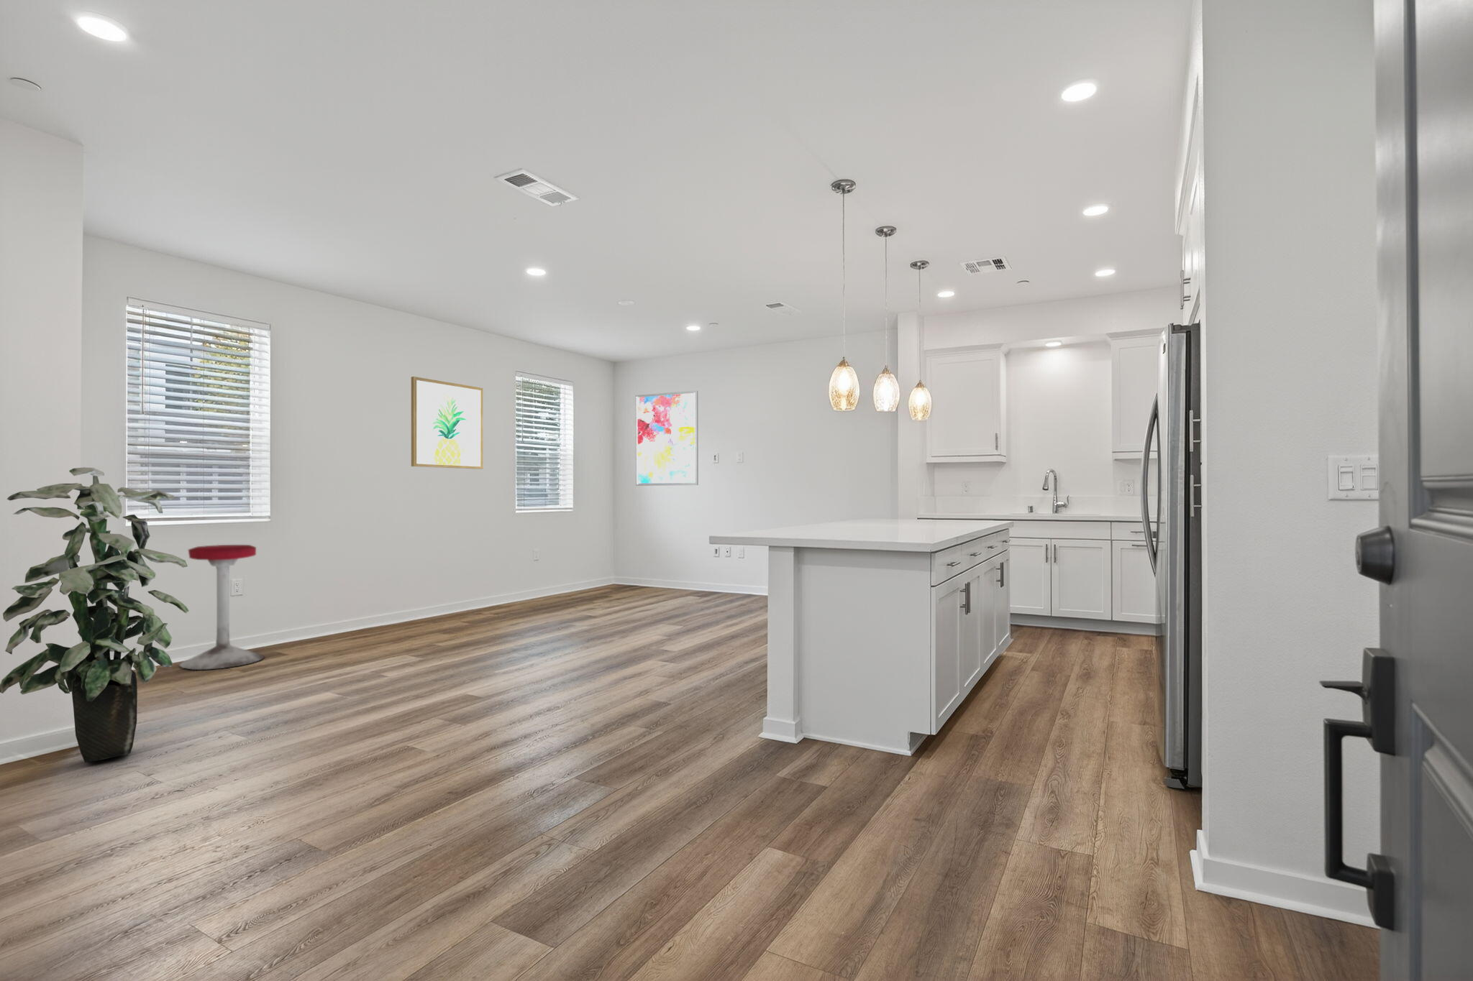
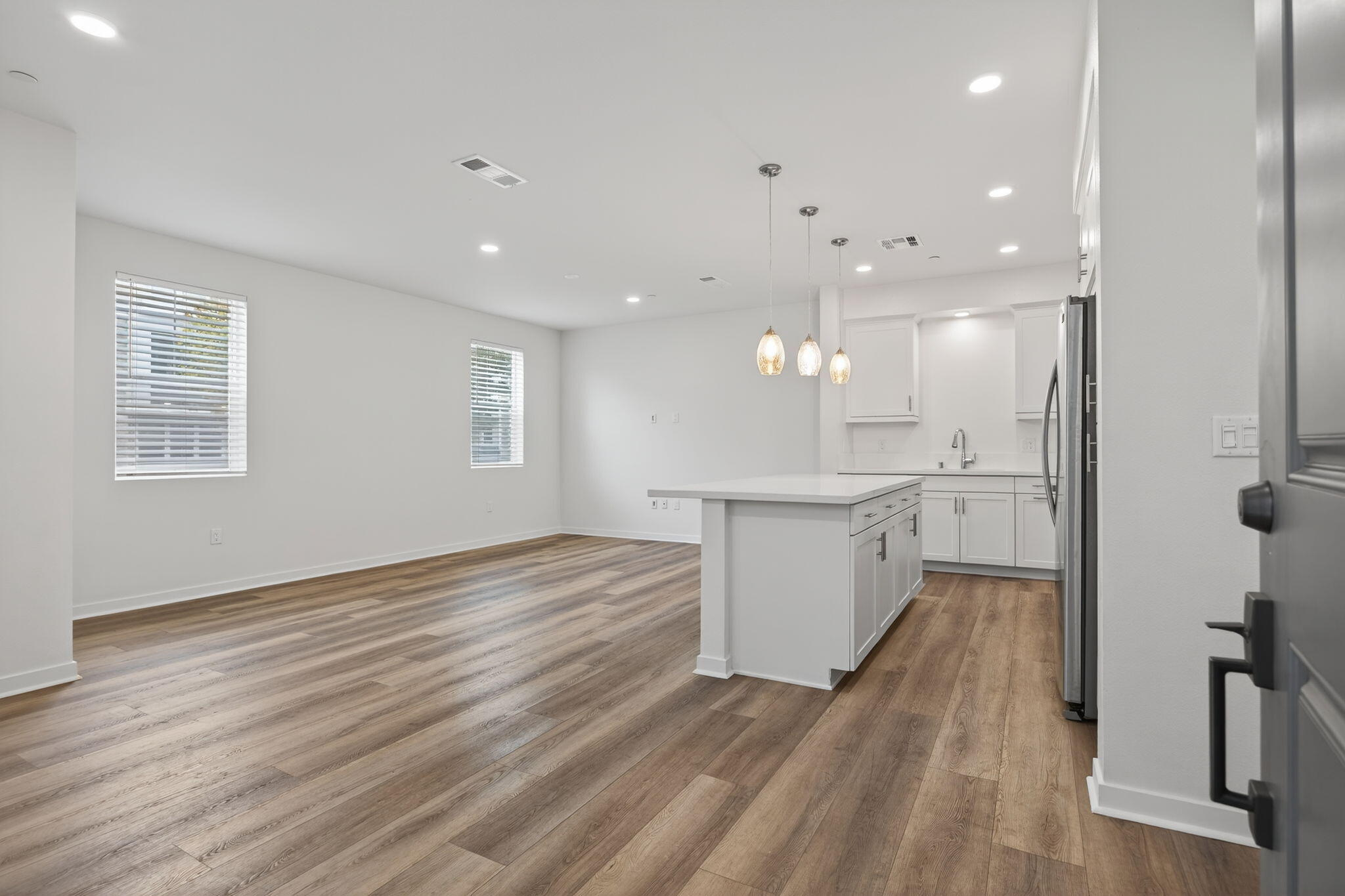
- wall art [635,390,699,486]
- stool [179,544,265,670]
- wall art [411,376,483,470]
- indoor plant [0,466,189,763]
